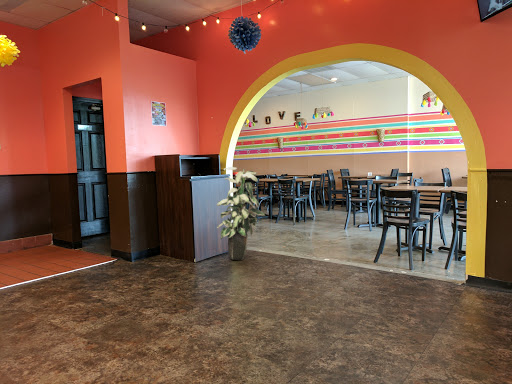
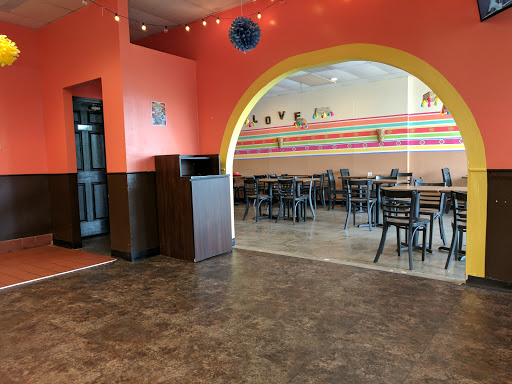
- indoor plant [216,166,266,261]
